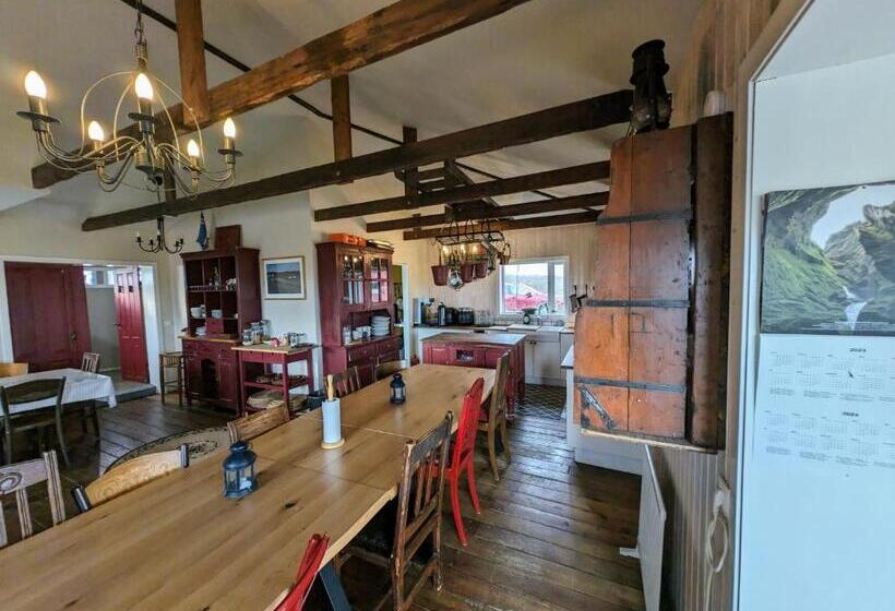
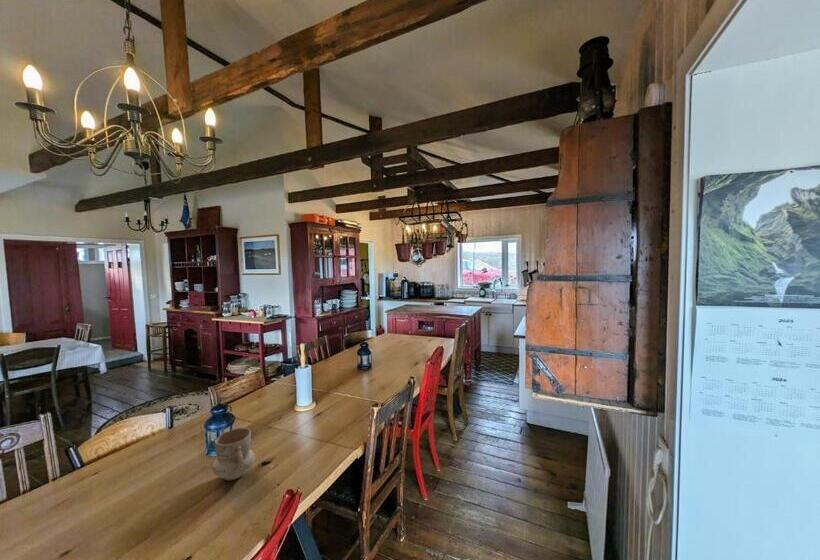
+ mug [211,427,256,481]
